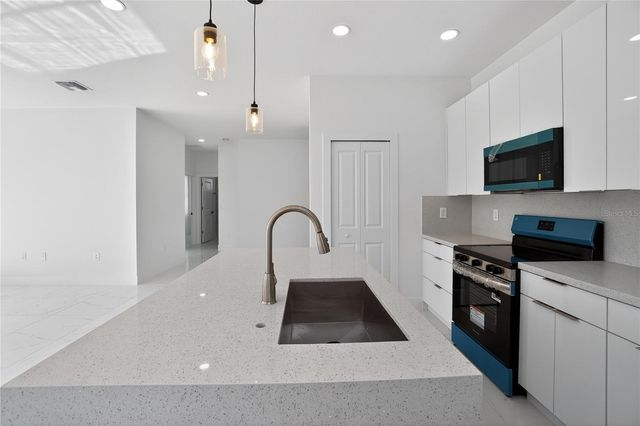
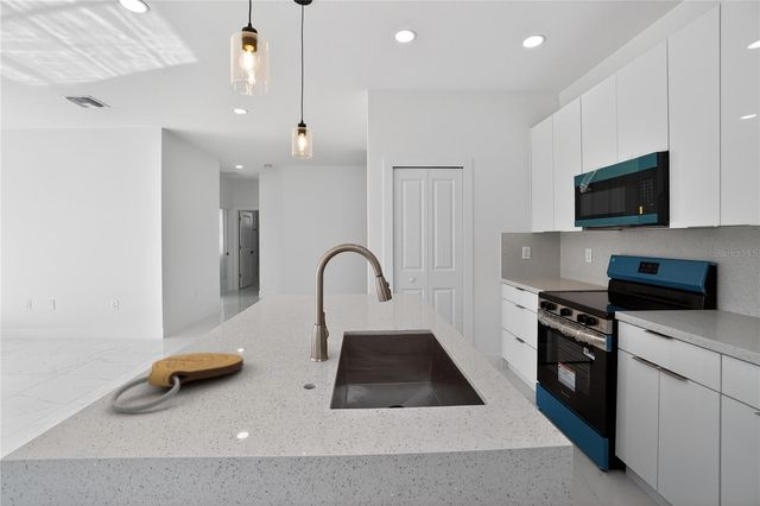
+ key chain [109,352,245,415]
